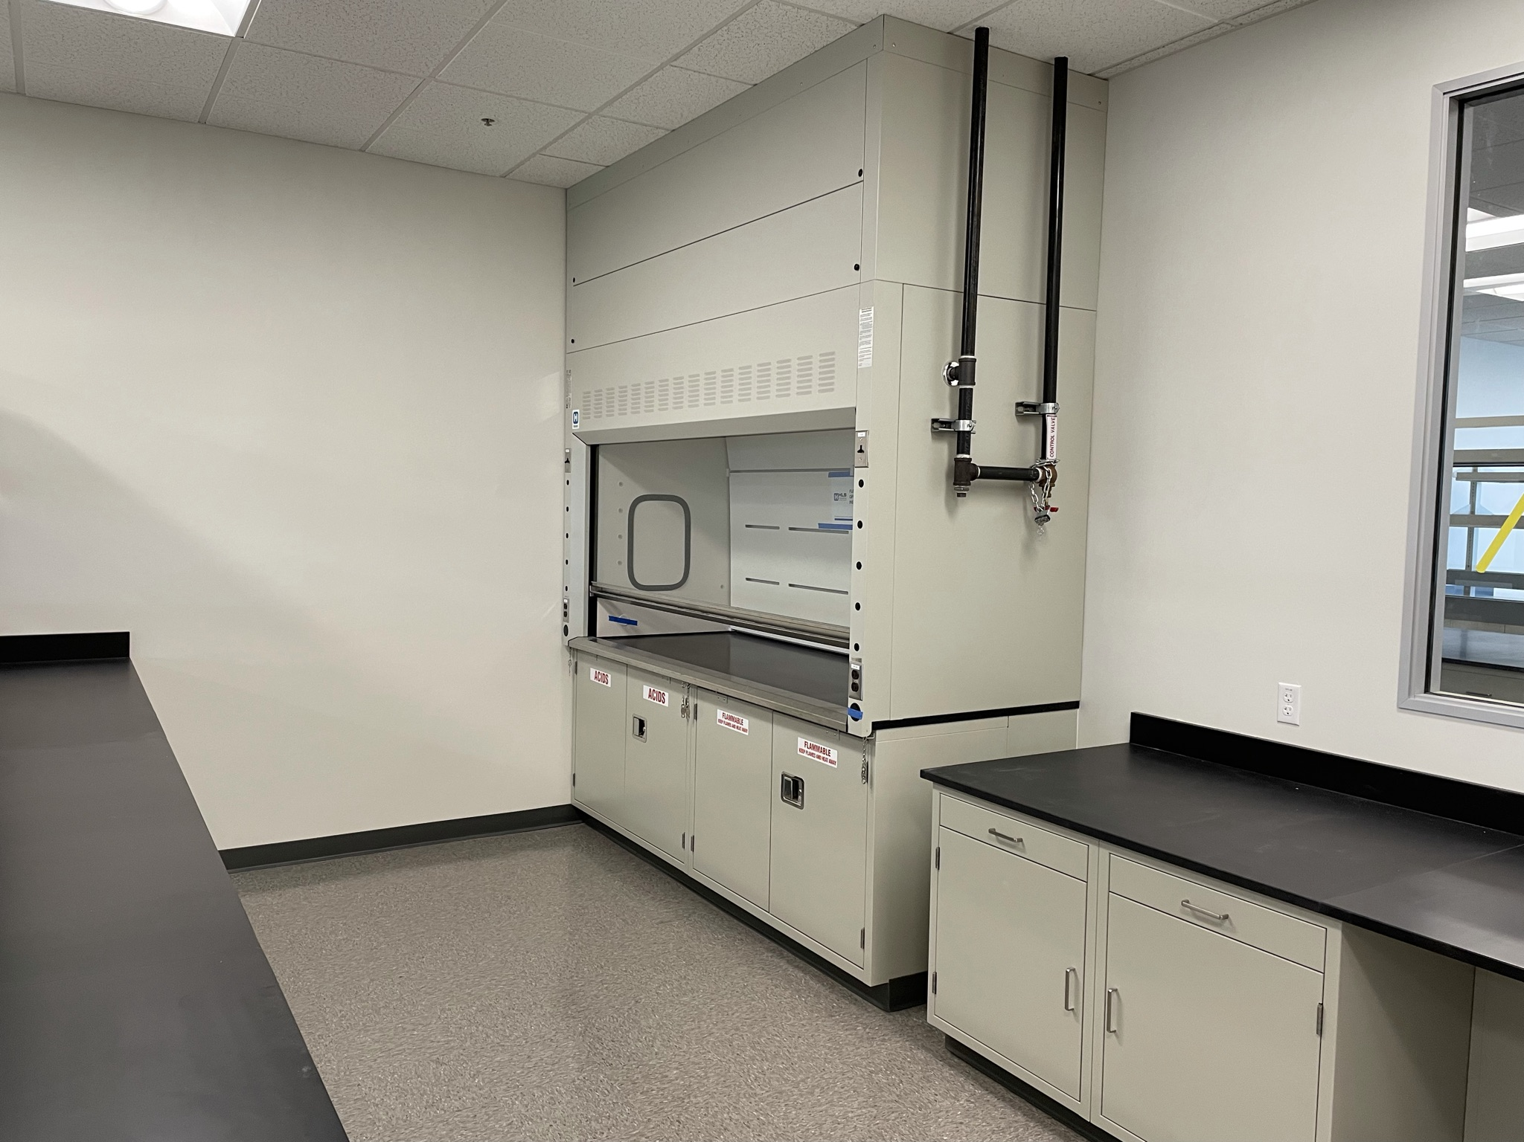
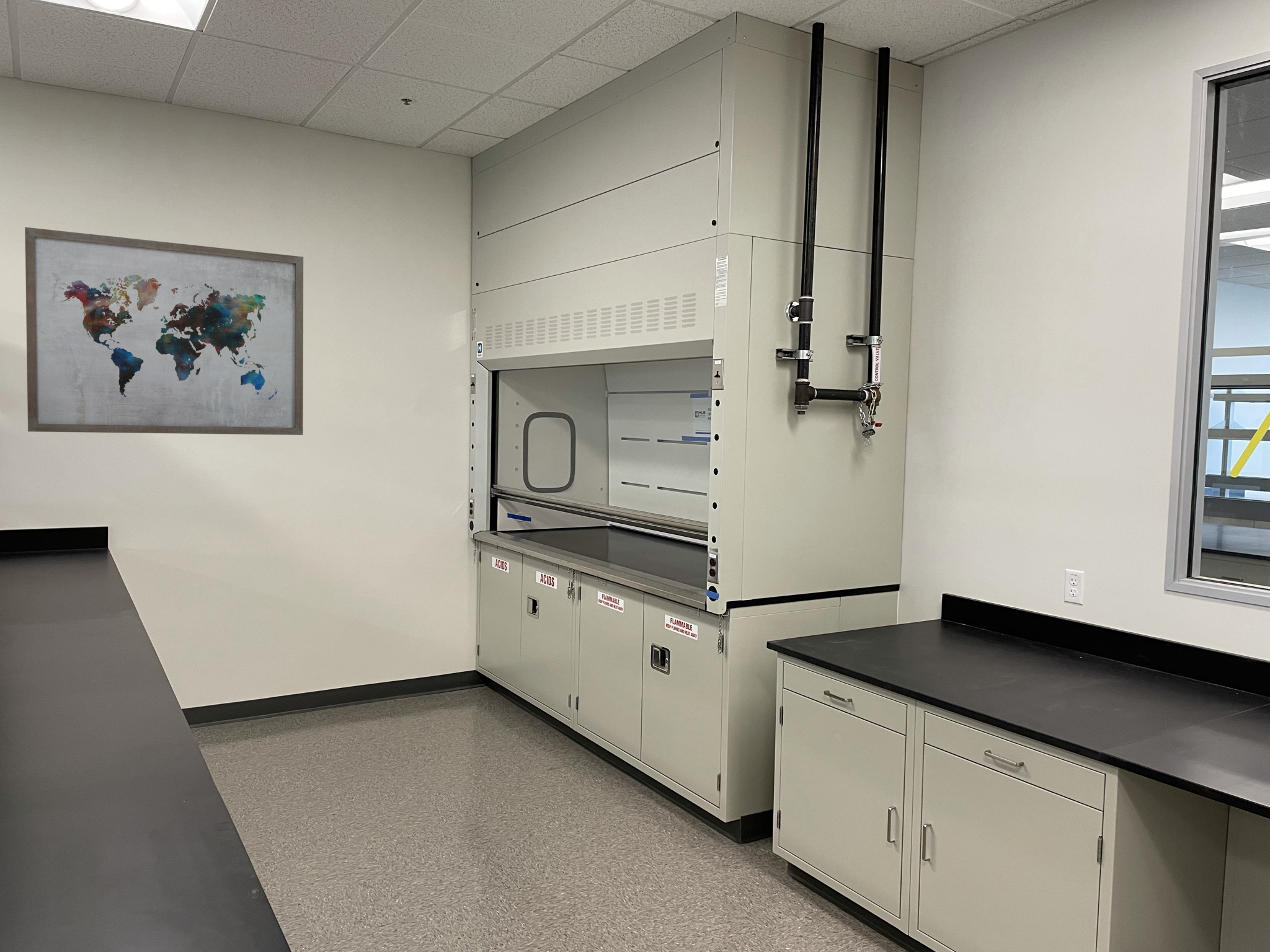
+ wall art [24,227,304,436]
